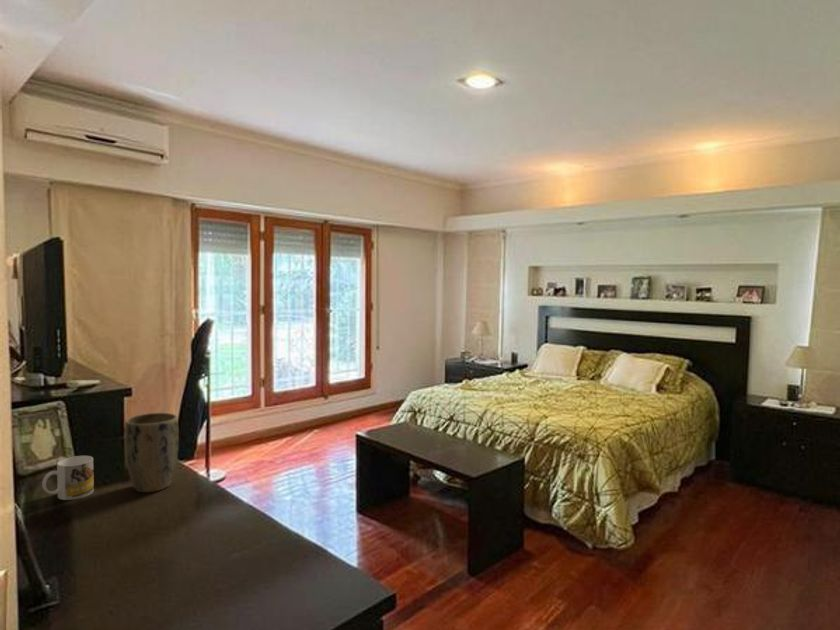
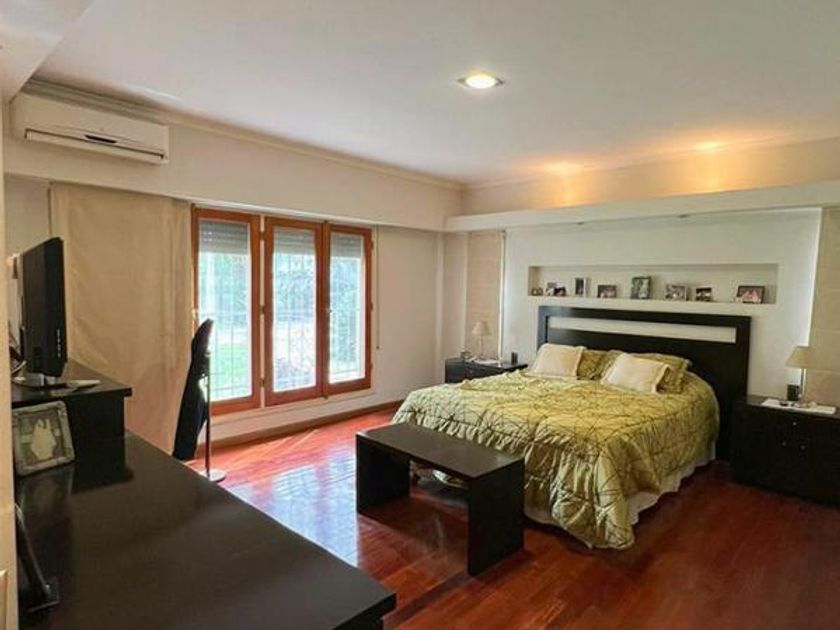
- mug [41,455,95,501]
- plant pot [124,412,179,493]
